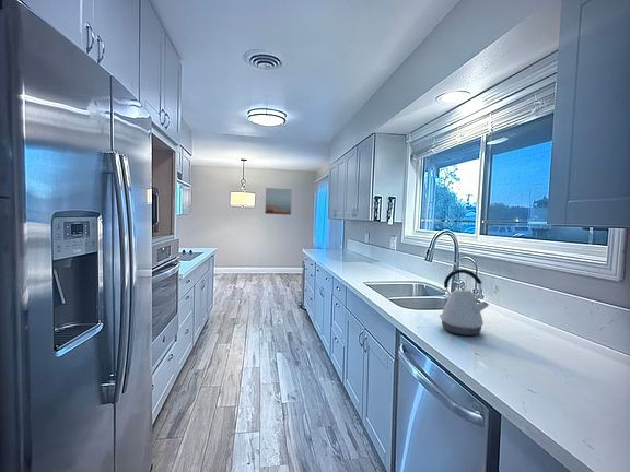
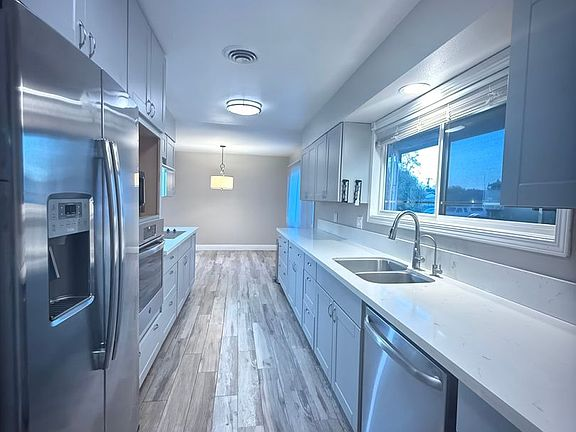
- wall art [265,187,293,215]
- kettle [439,269,490,337]
